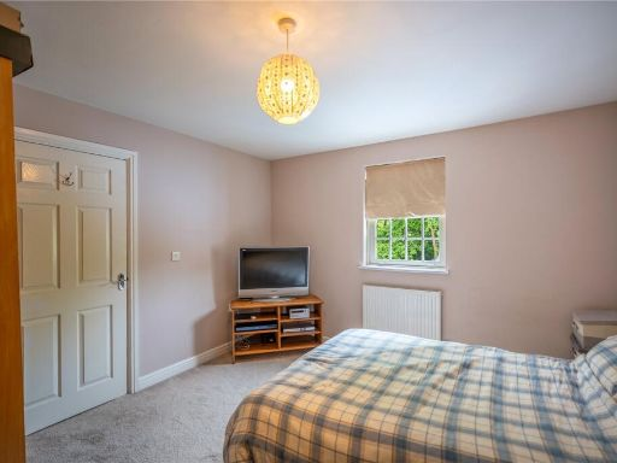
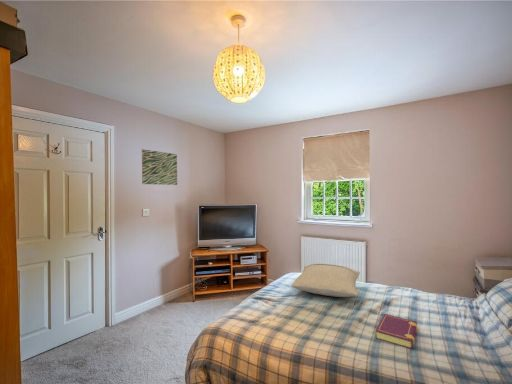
+ wall art [141,148,178,186]
+ book [375,313,418,350]
+ pillow [290,263,361,298]
